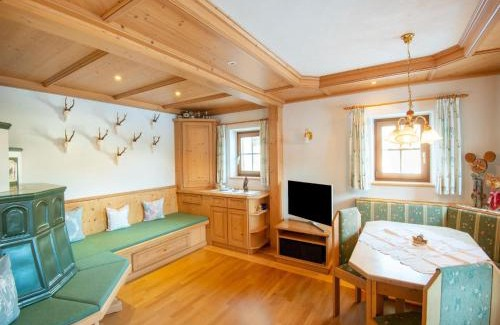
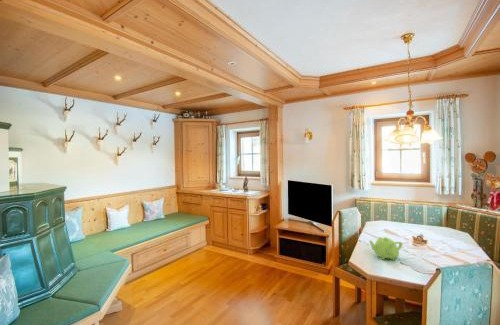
+ teapot [368,236,404,261]
